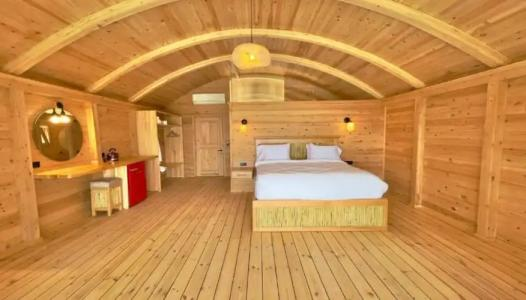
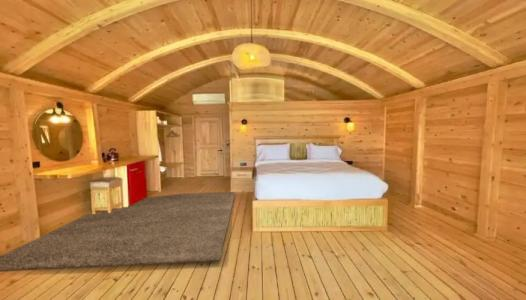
+ rug [0,191,236,273]
